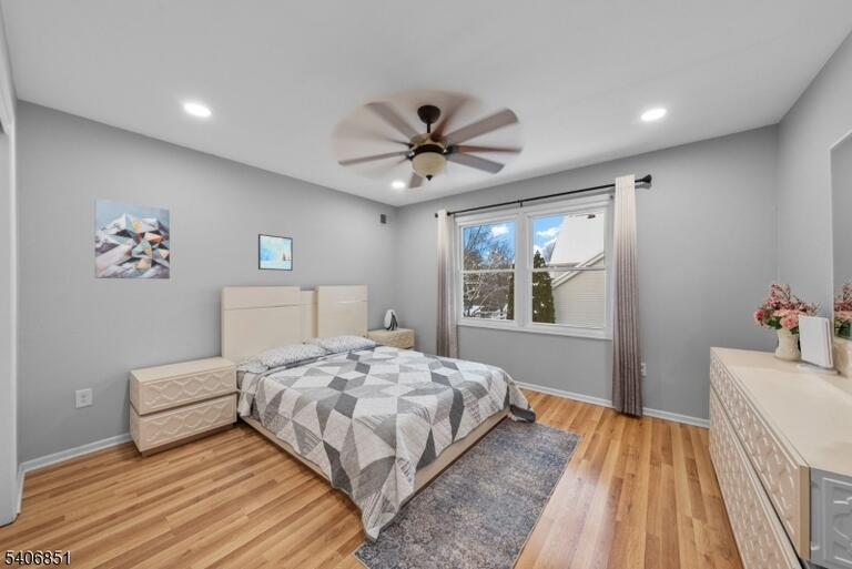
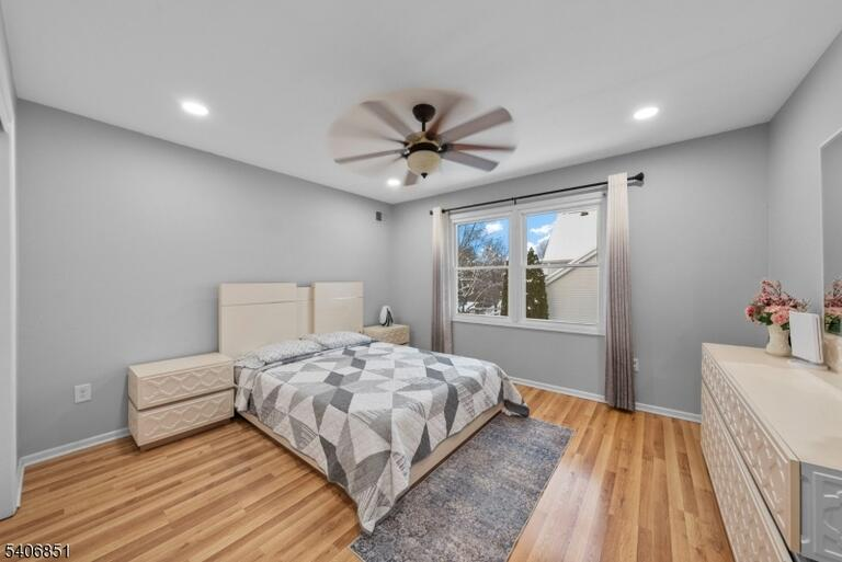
- wall art [94,197,171,280]
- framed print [257,233,294,272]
